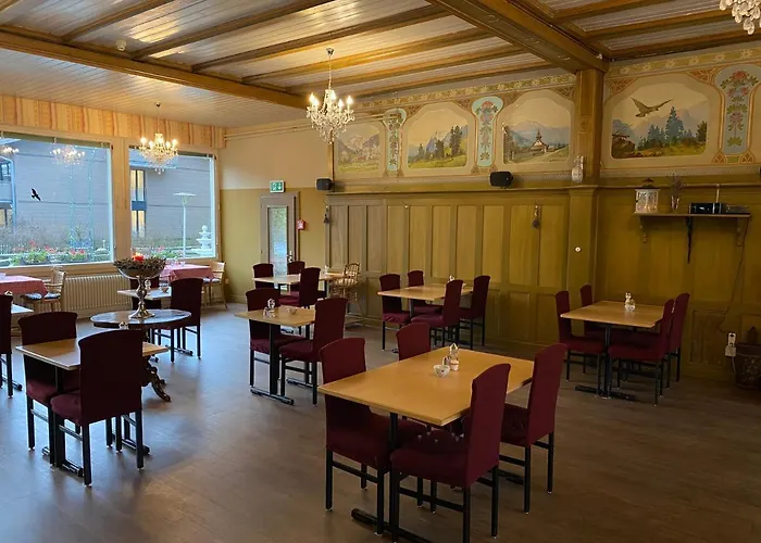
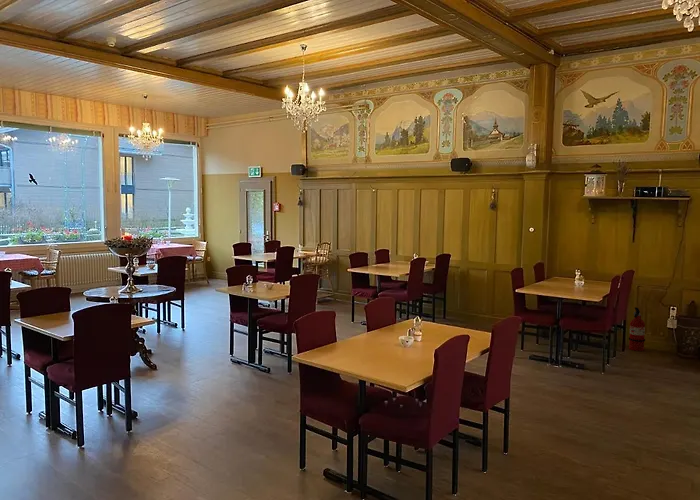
+ fire extinguisher [628,306,646,352]
